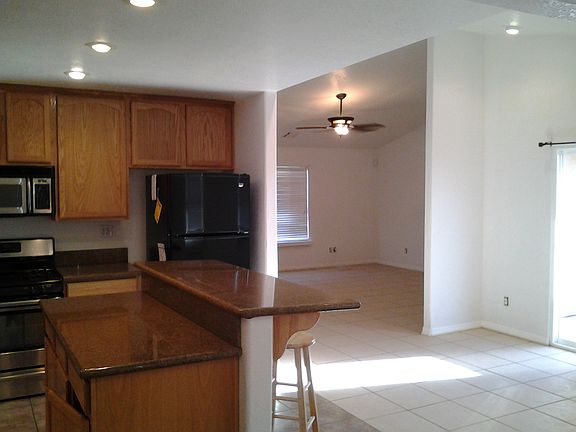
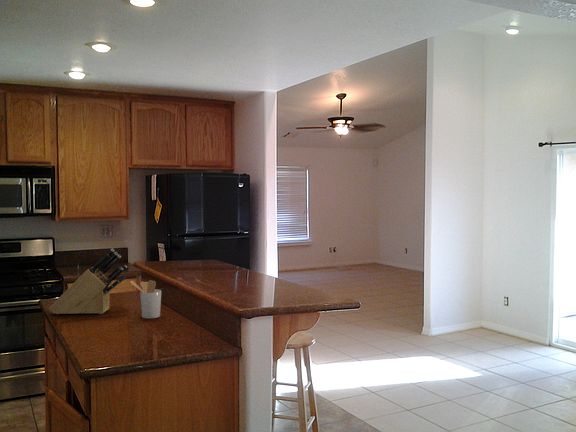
+ knife block [48,248,128,315]
+ utensil holder [129,279,162,319]
